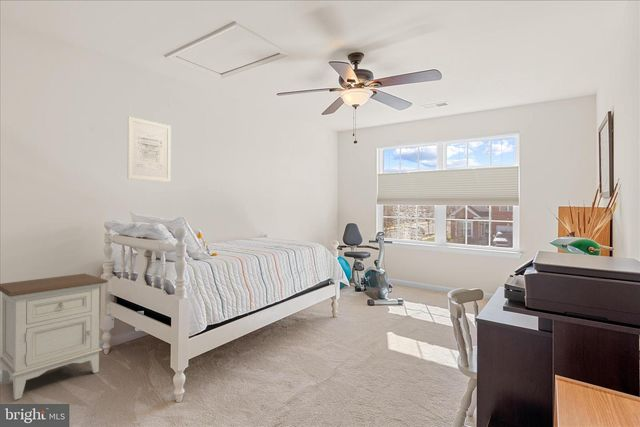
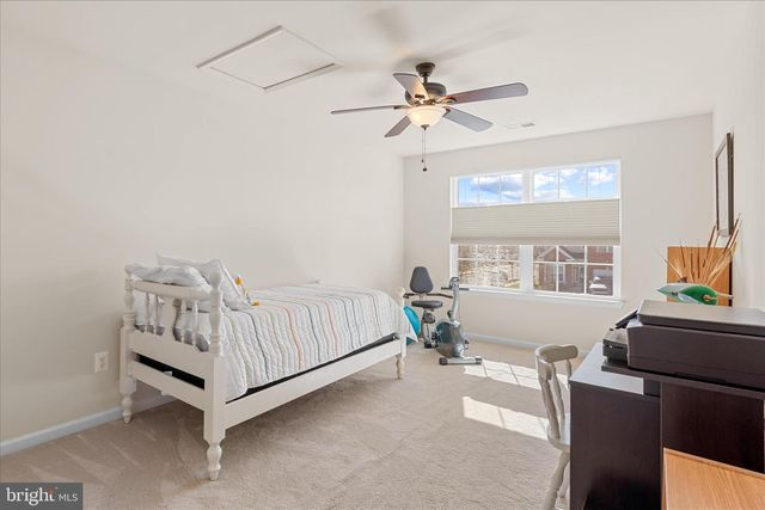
- wall art [127,115,172,183]
- nightstand [0,273,109,401]
